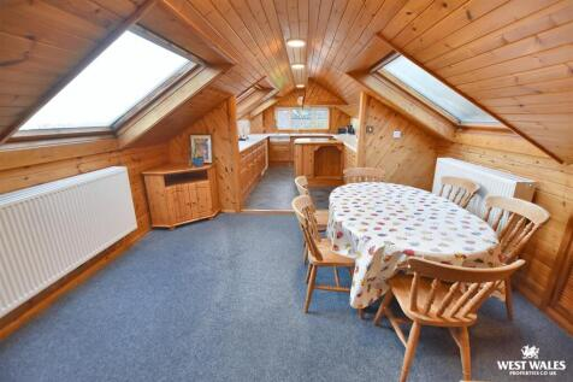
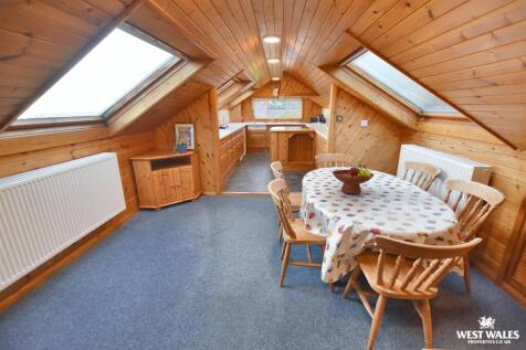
+ fruit bowl [330,163,375,195]
